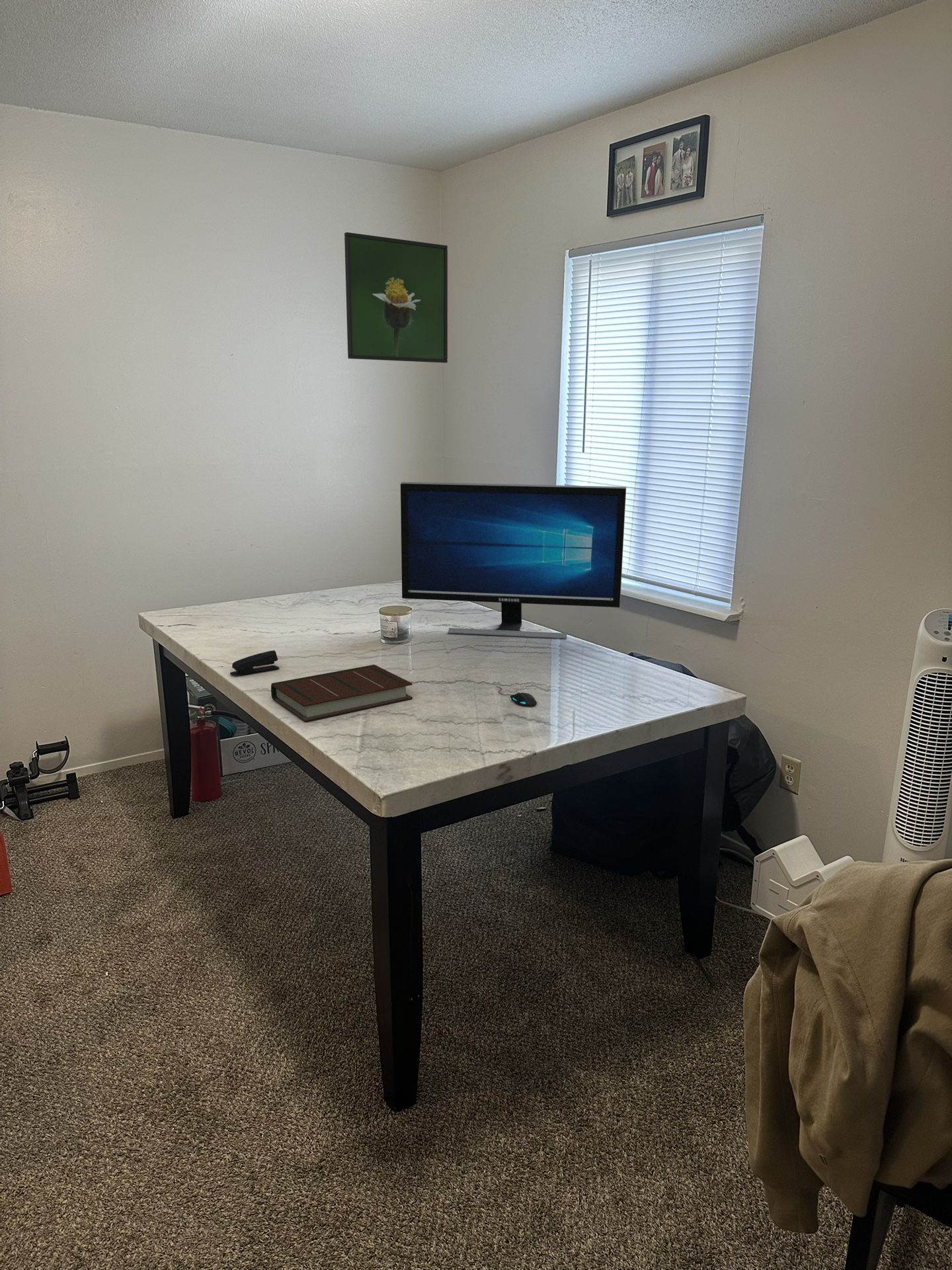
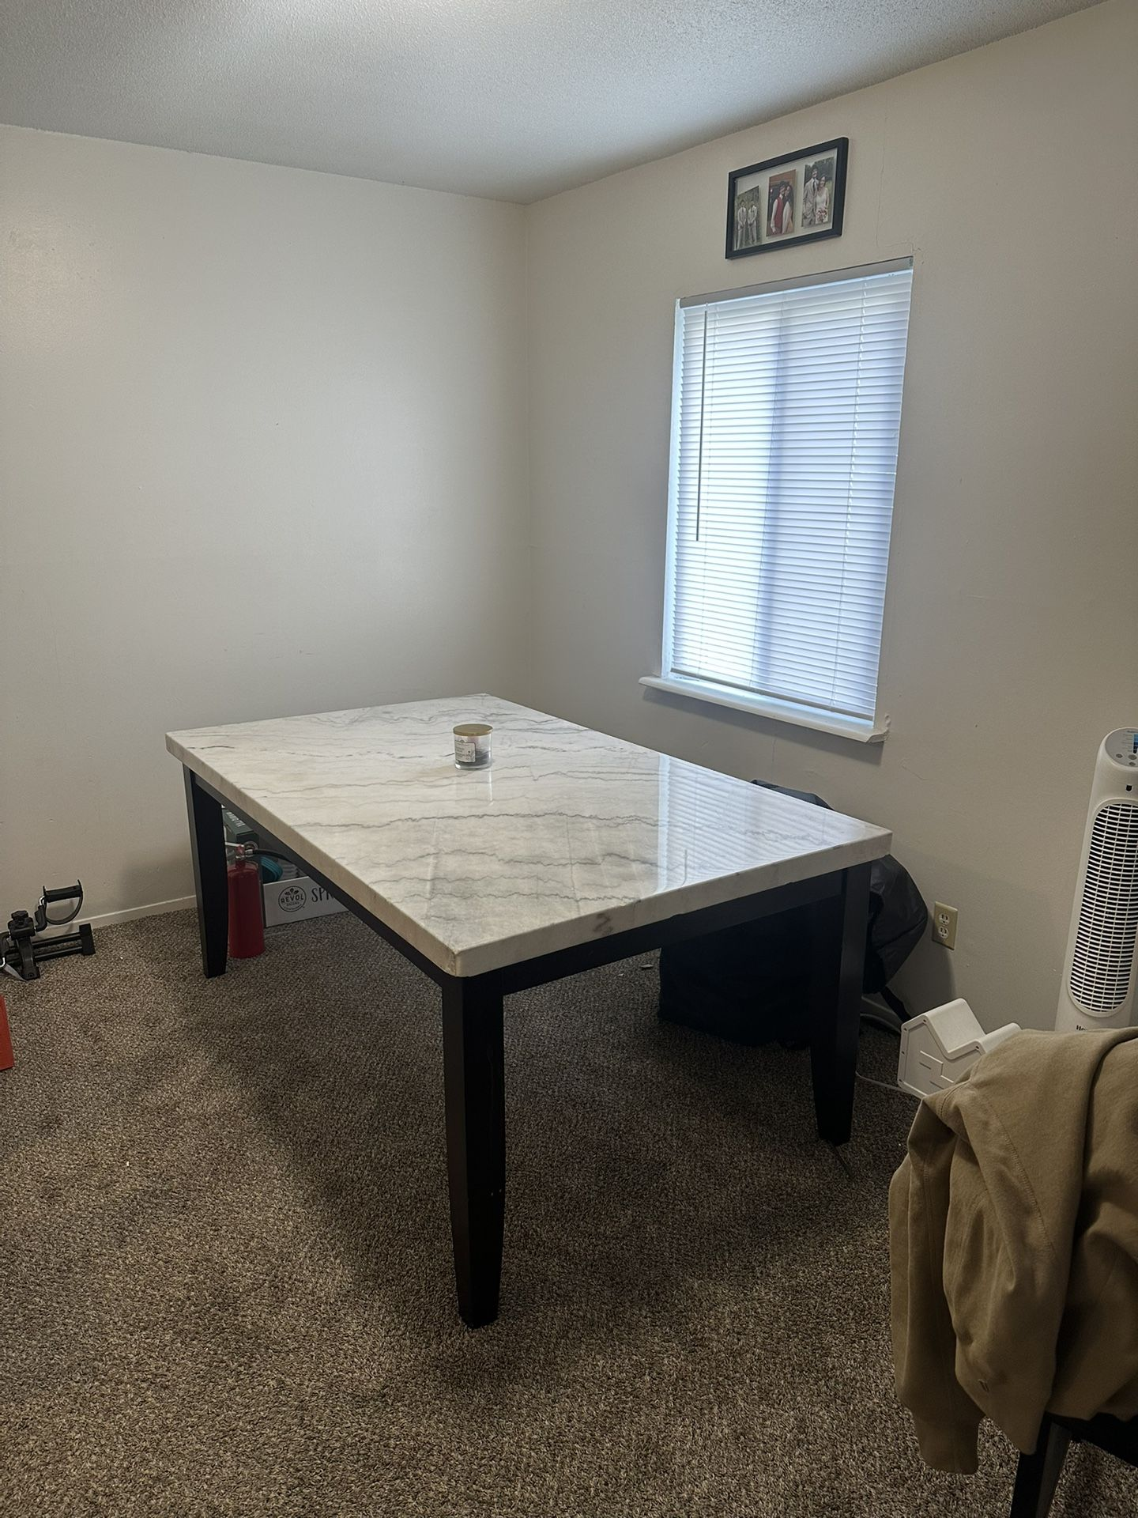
- computer monitor [400,482,627,639]
- mouse [495,685,537,707]
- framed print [344,232,448,364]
- stapler [229,650,280,676]
- book [270,664,413,722]
